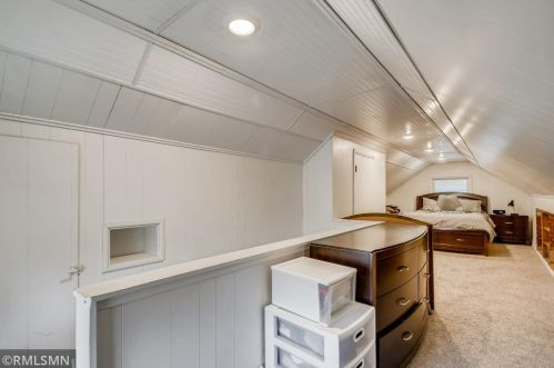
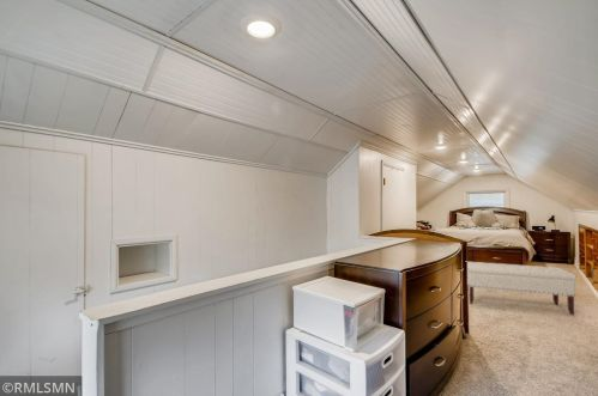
+ bench [466,261,578,316]
